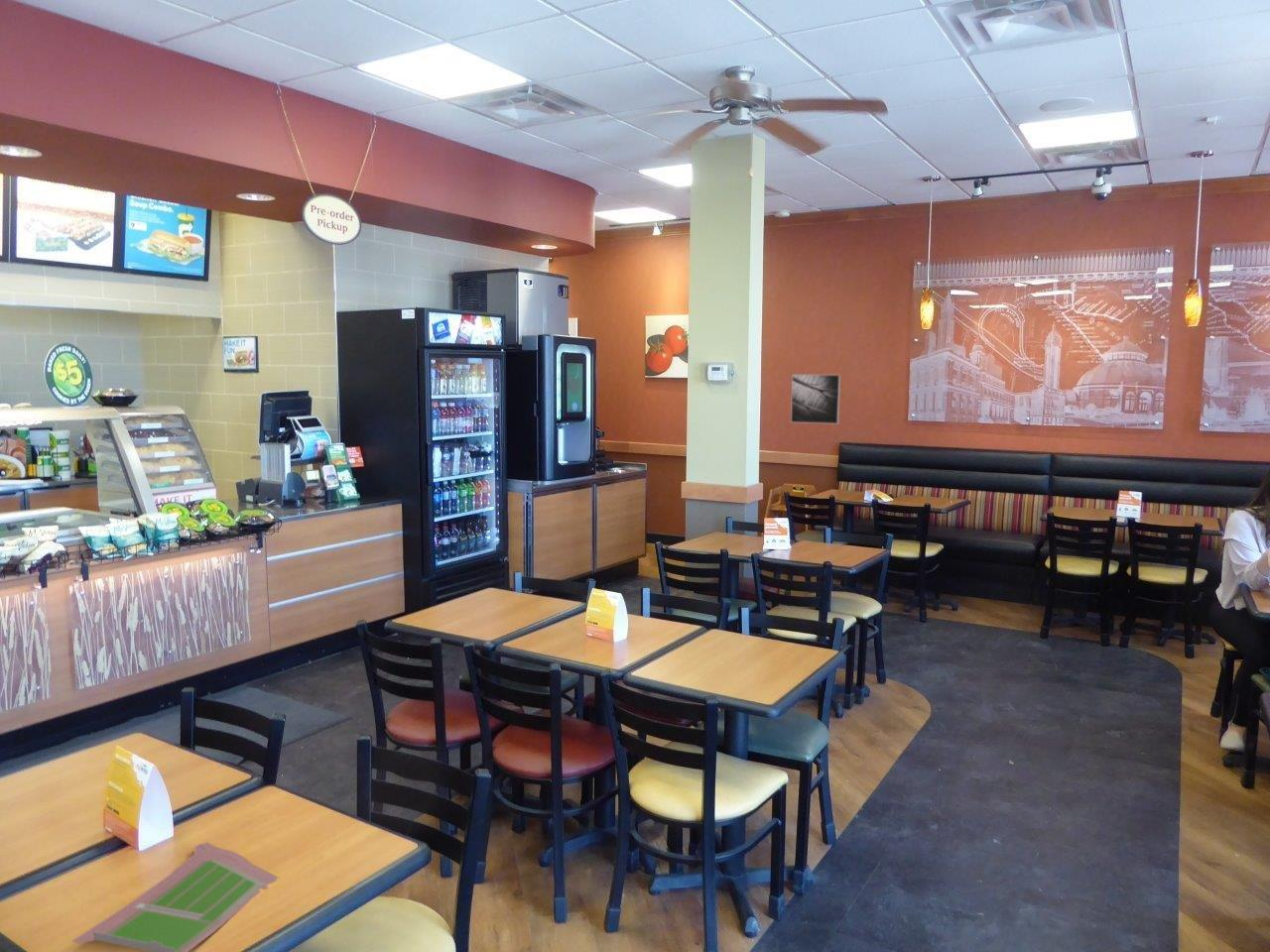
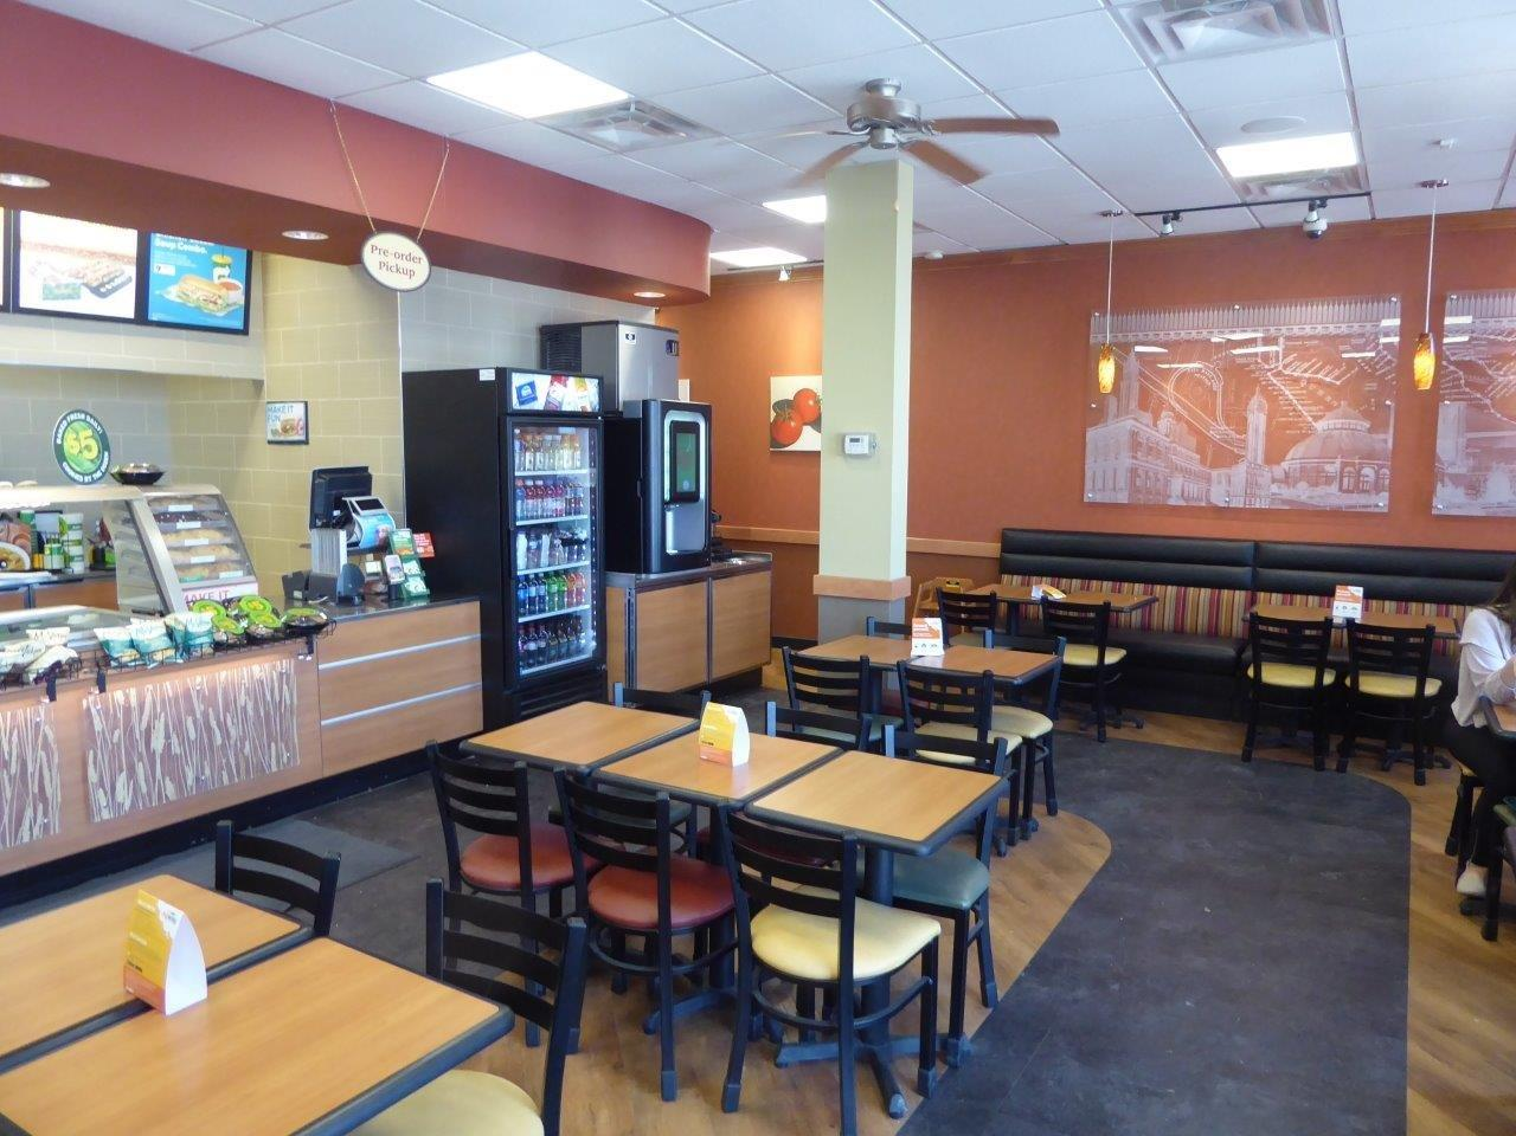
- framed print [790,374,841,424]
- food tray [70,841,279,952]
